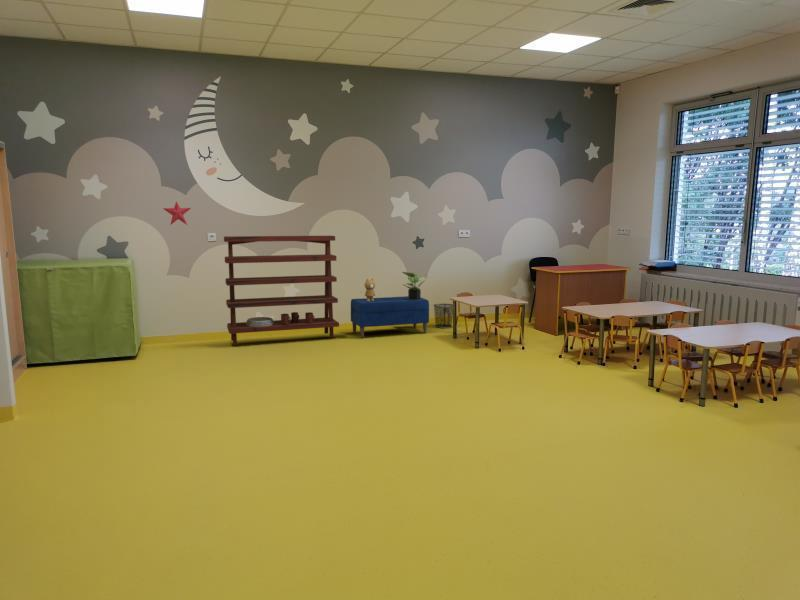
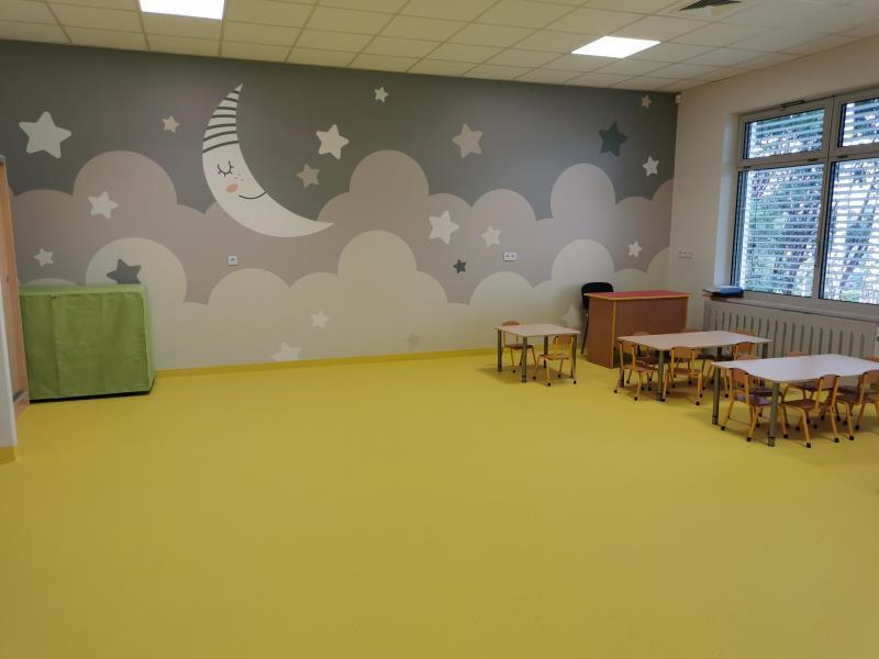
- waste bin [433,303,454,329]
- potted plant [401,271,426,300]
- decorative star [162,200,192,226]
- shelving unit [223,235,340,346]
- teddy bear [360,278,381,301]
- bench [350,295,430,339]
